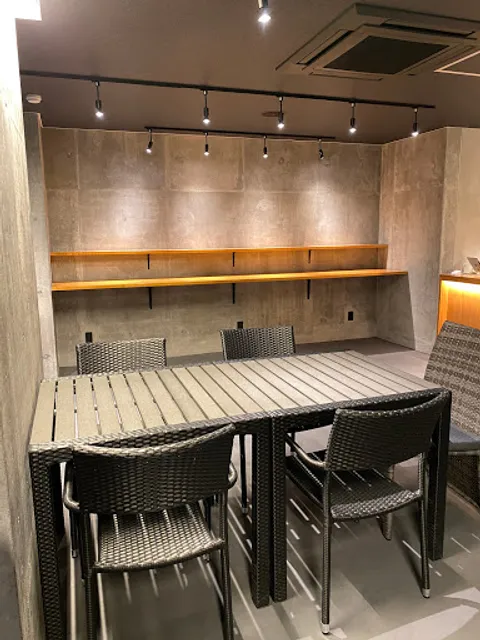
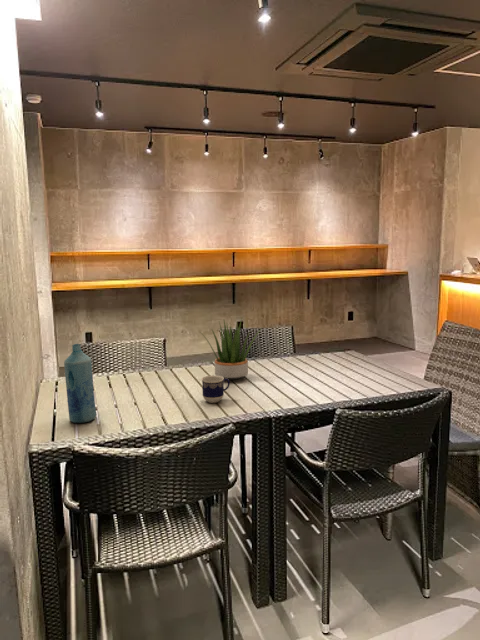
+ potted plant [201,317,263,381]
+ cup [201,375,231,404]
+ bottle [63,343,97,424]
